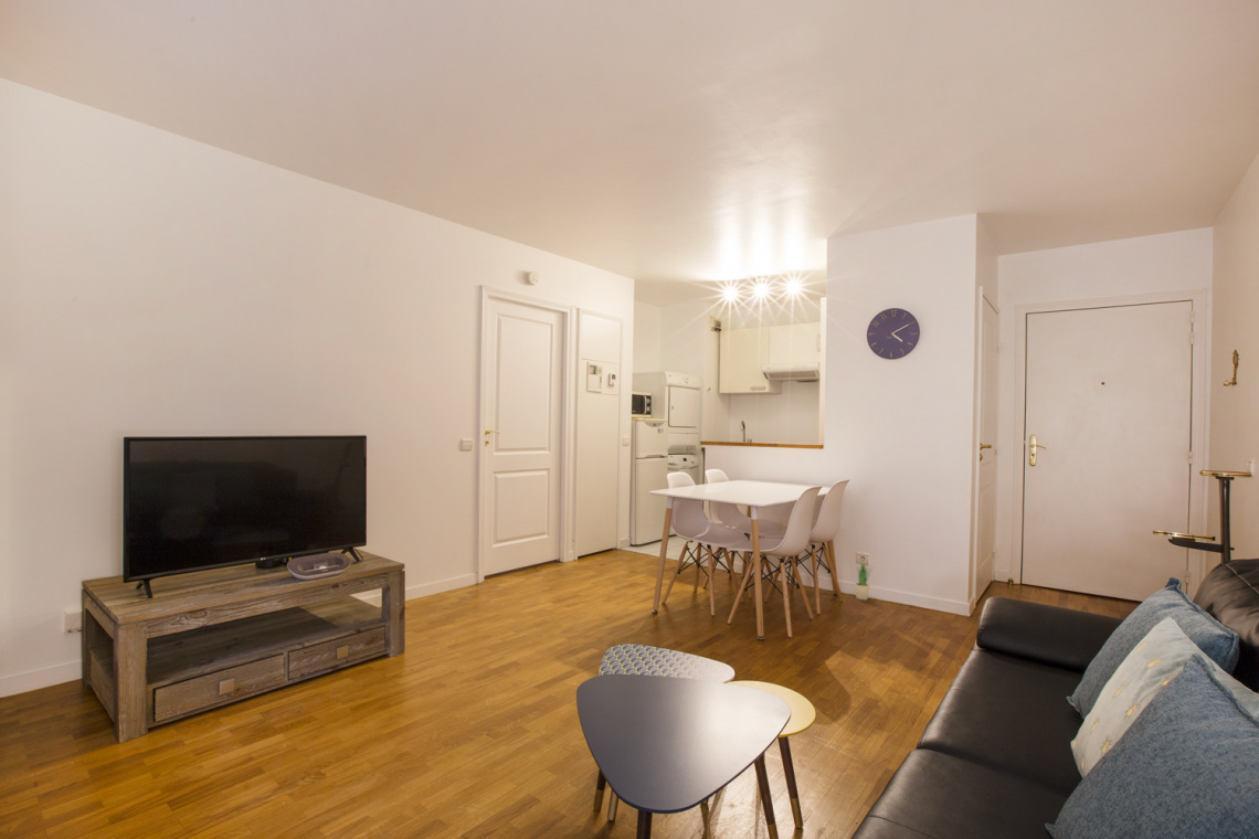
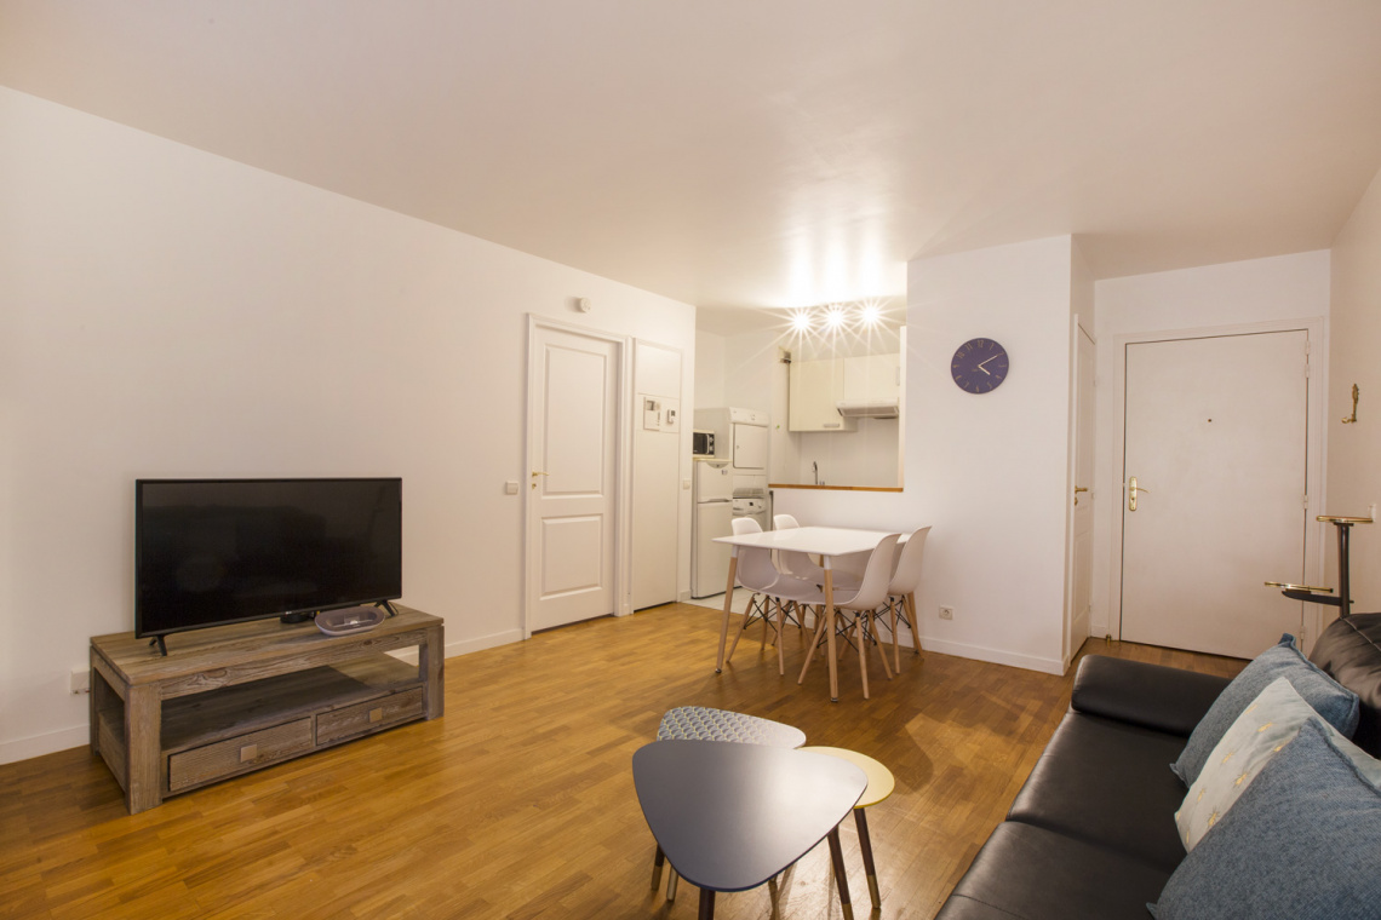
- potted plant [854,562,874,602]
